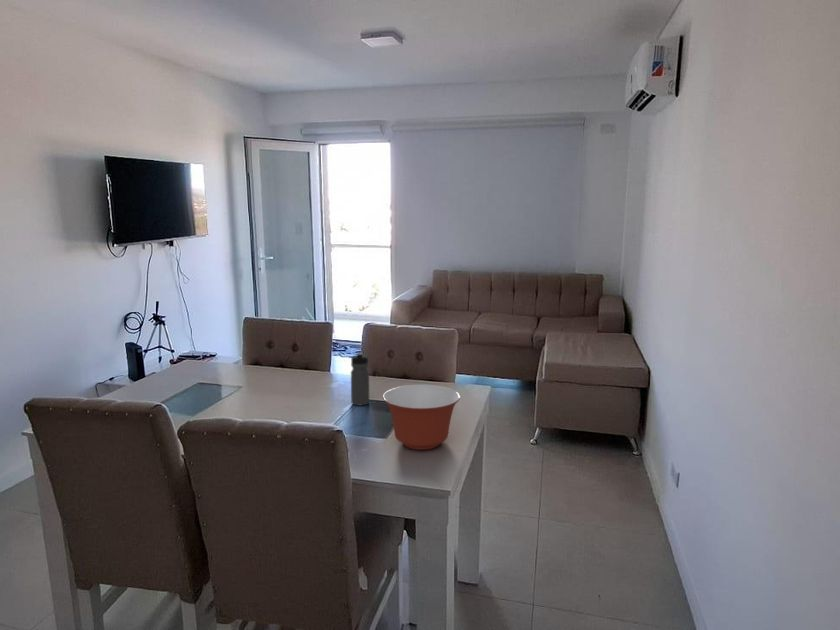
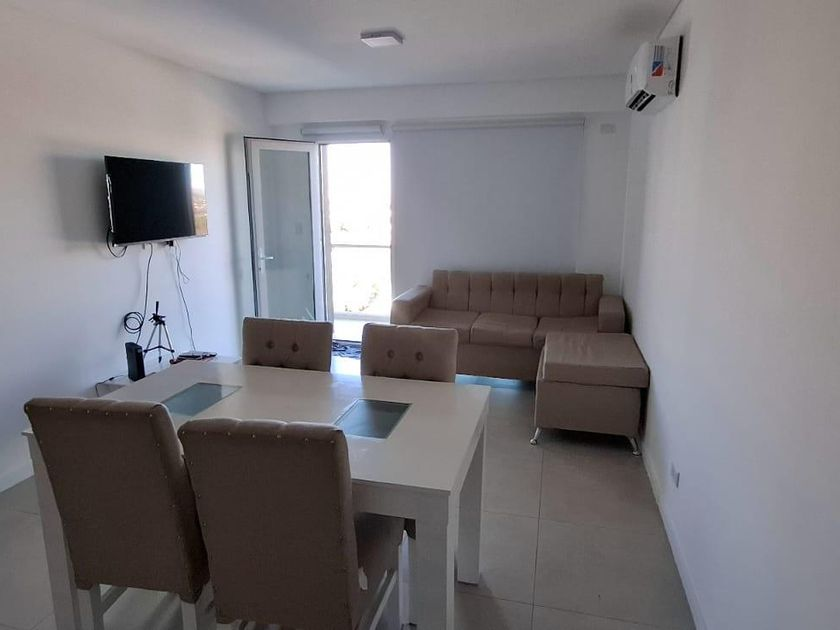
- water bottle [350,352,370,407]
- mixing bowl [382,384,461,451]
